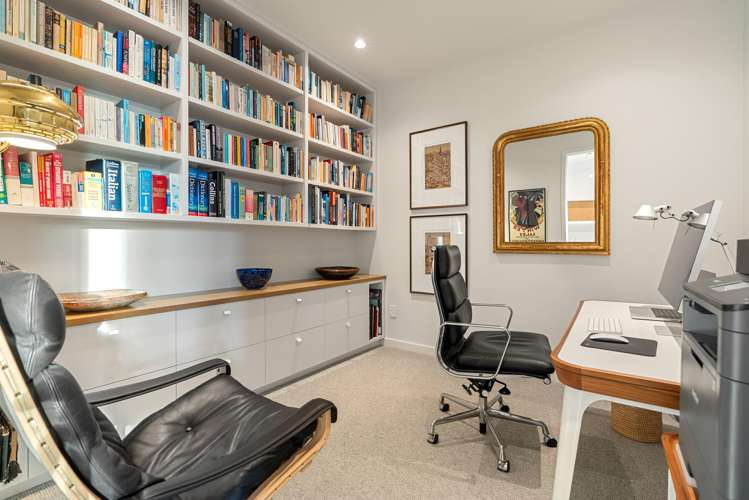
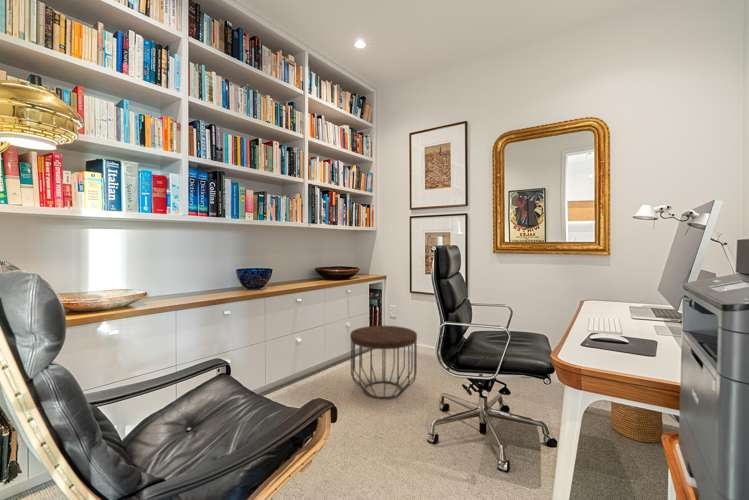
+ side table [349,325,418,399]
